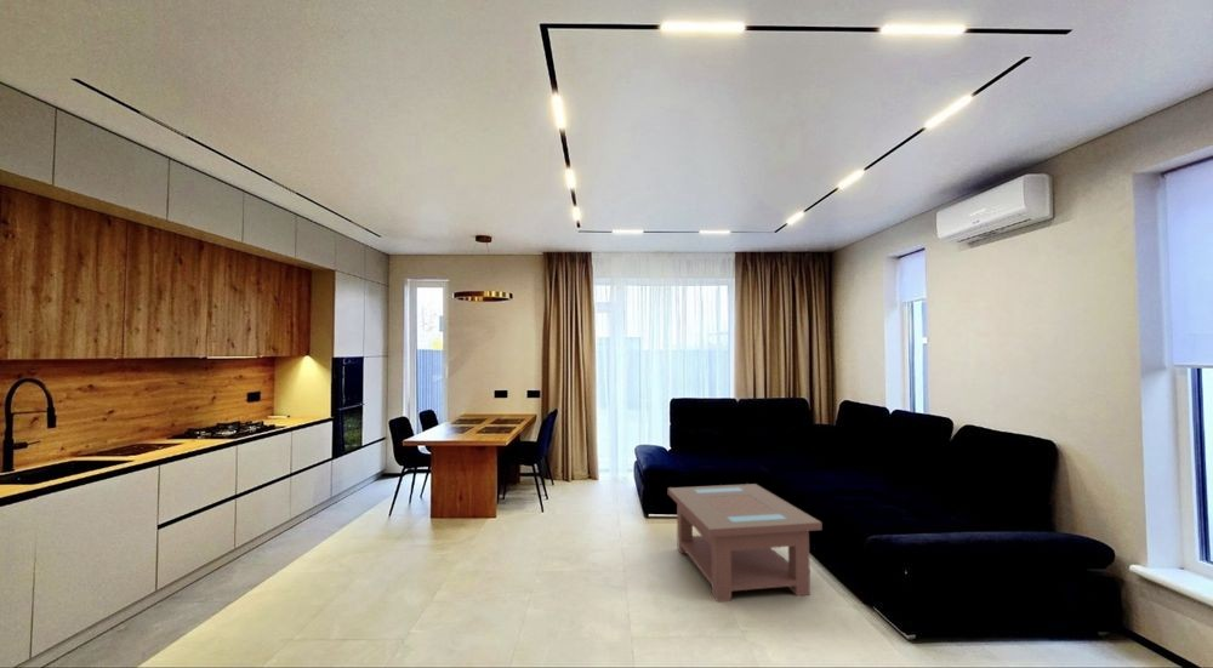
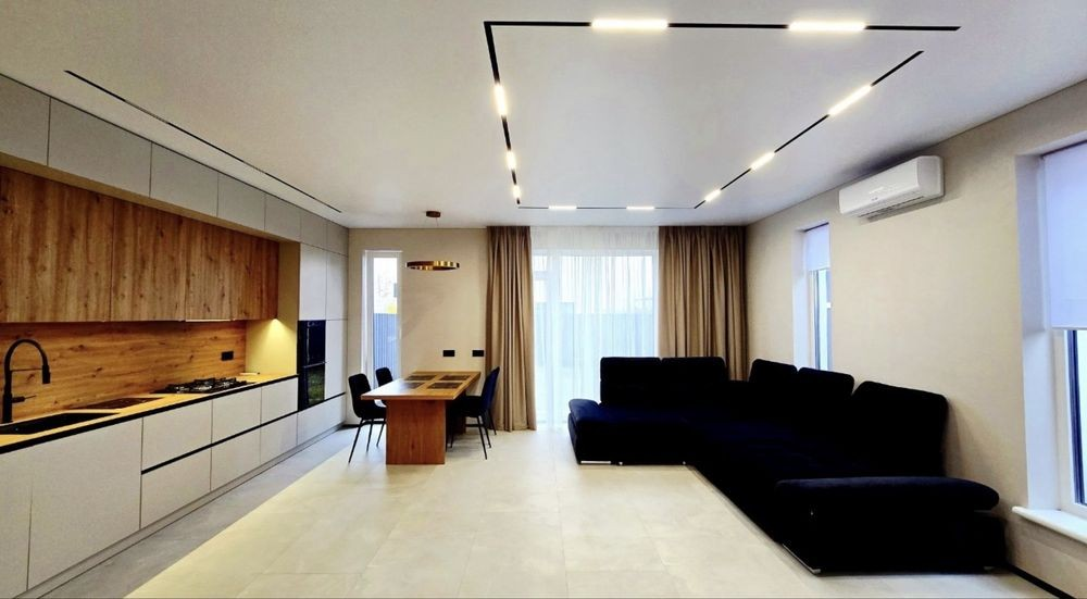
- coffee table [667,483,824,603]
